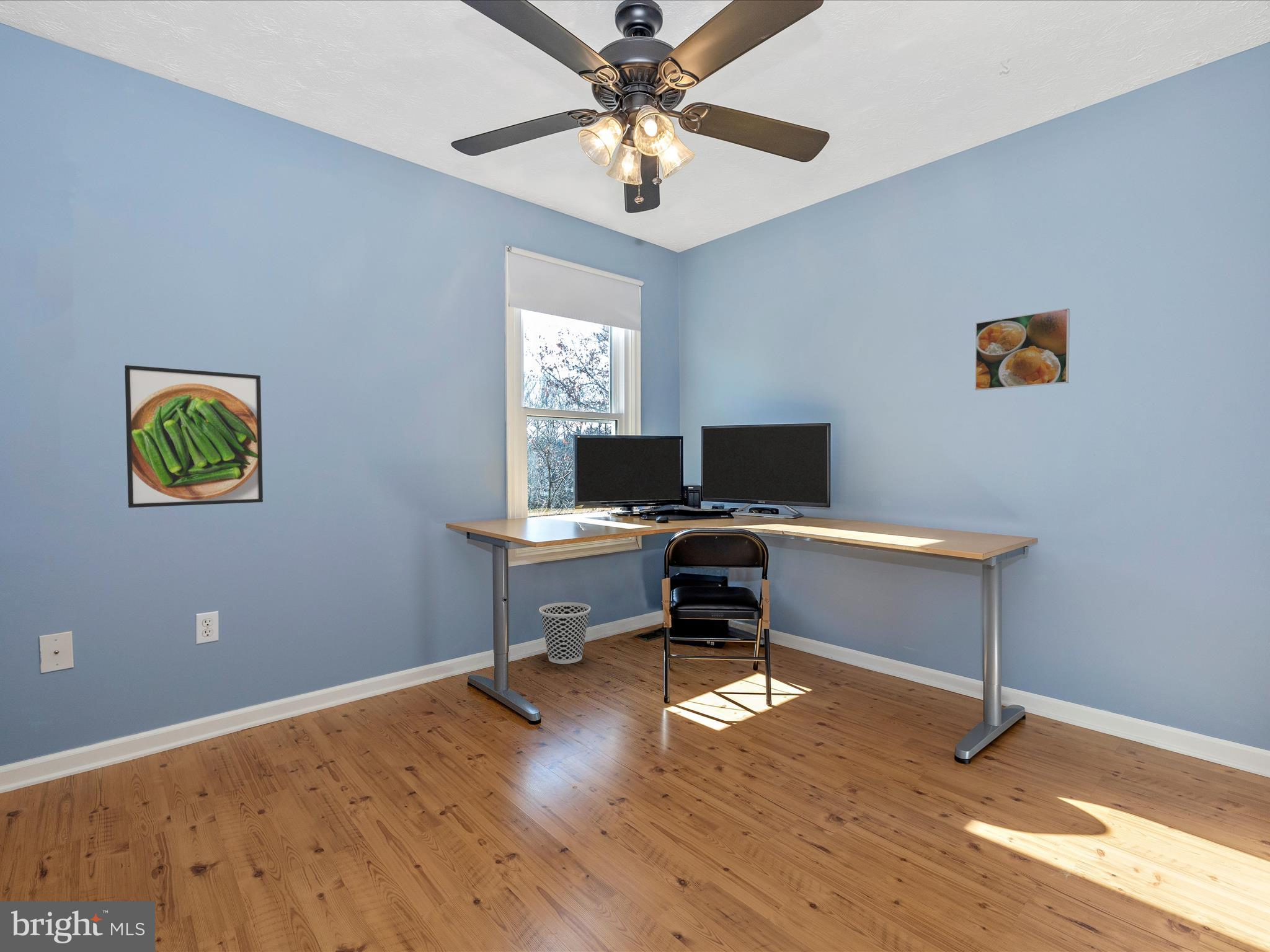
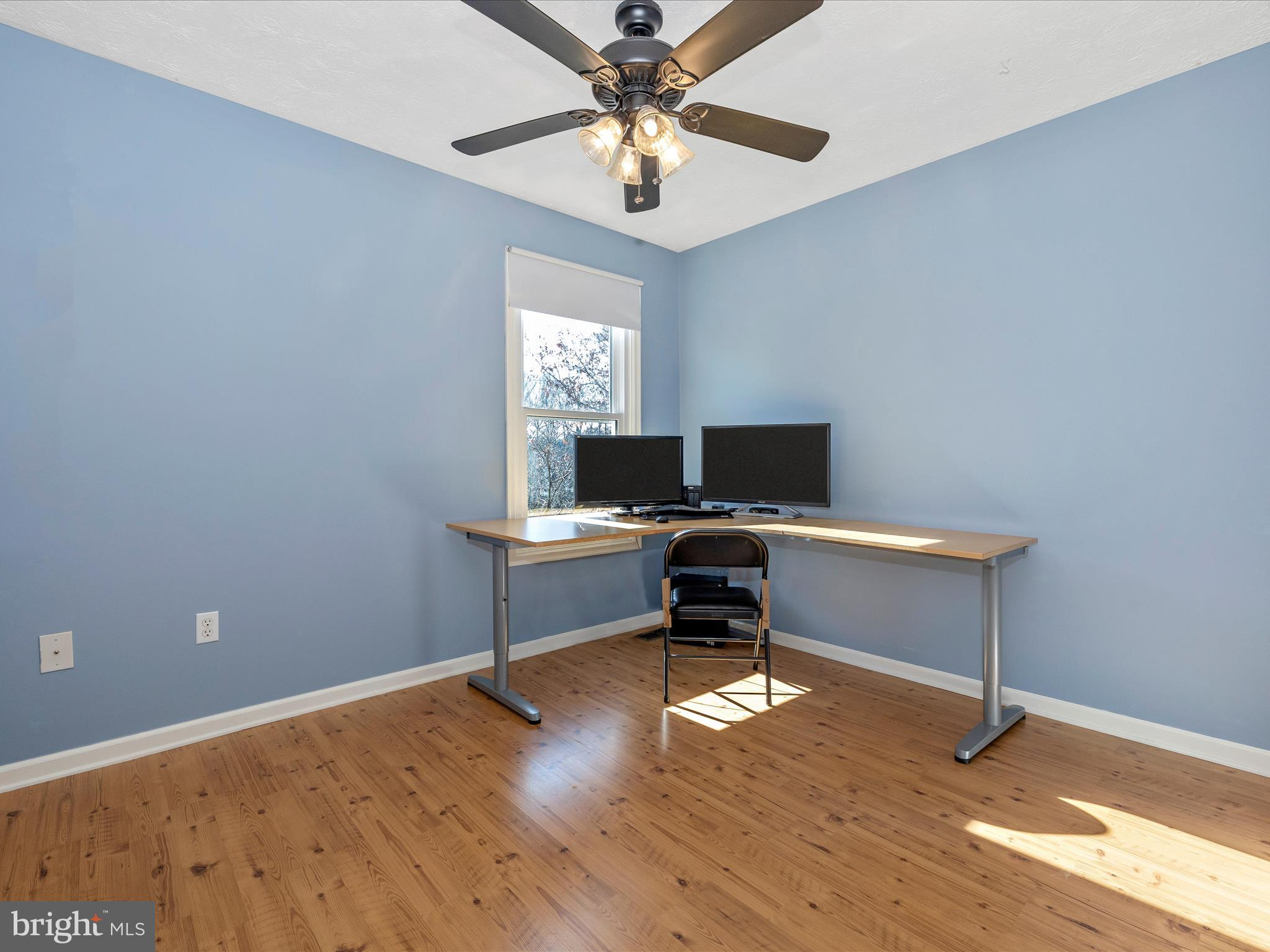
- wastebasket [538,602,591,664]
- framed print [124,364,264,508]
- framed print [975,308,1070,391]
